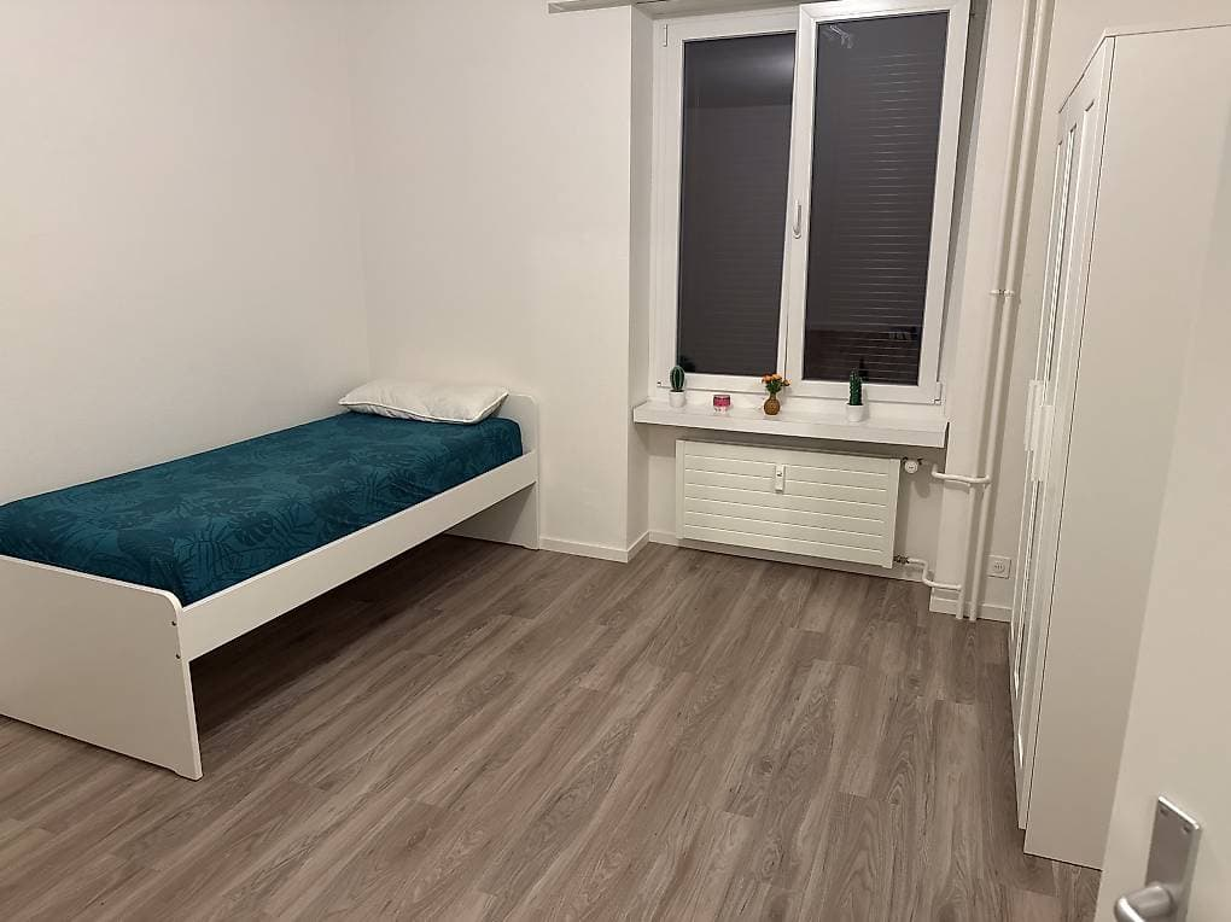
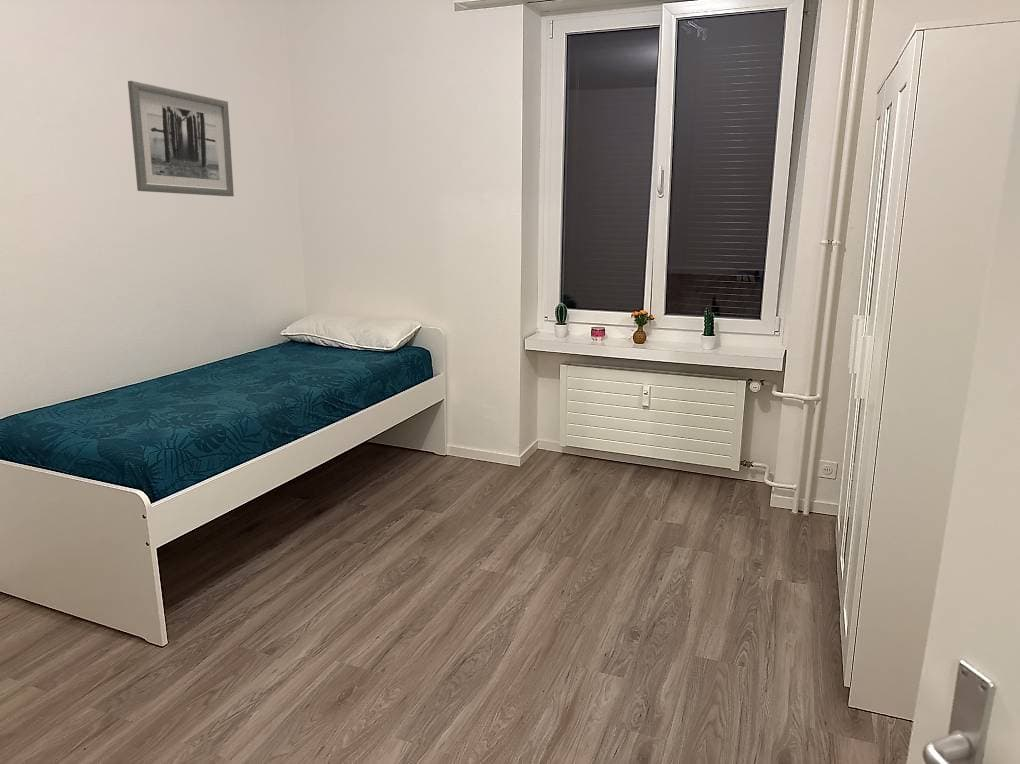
+ wall art [127,80,235,197]
